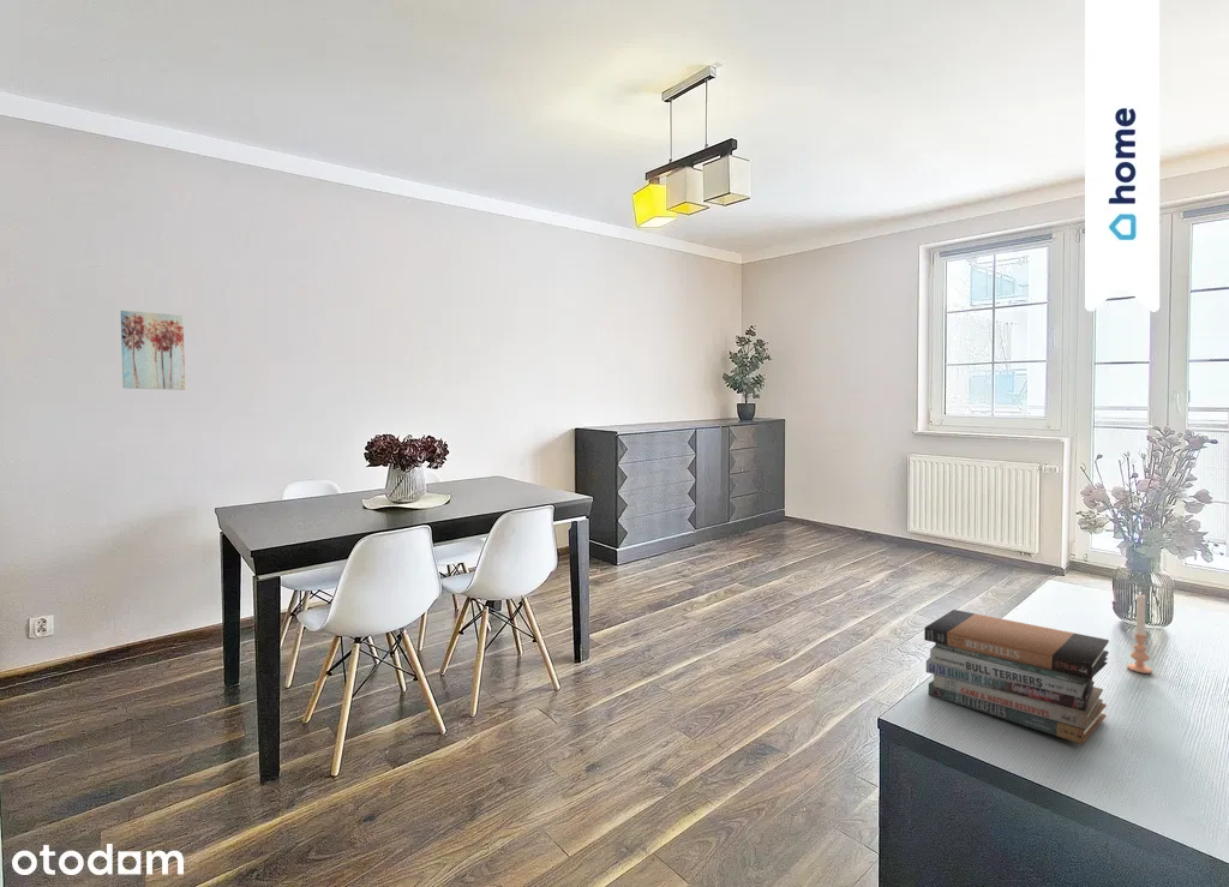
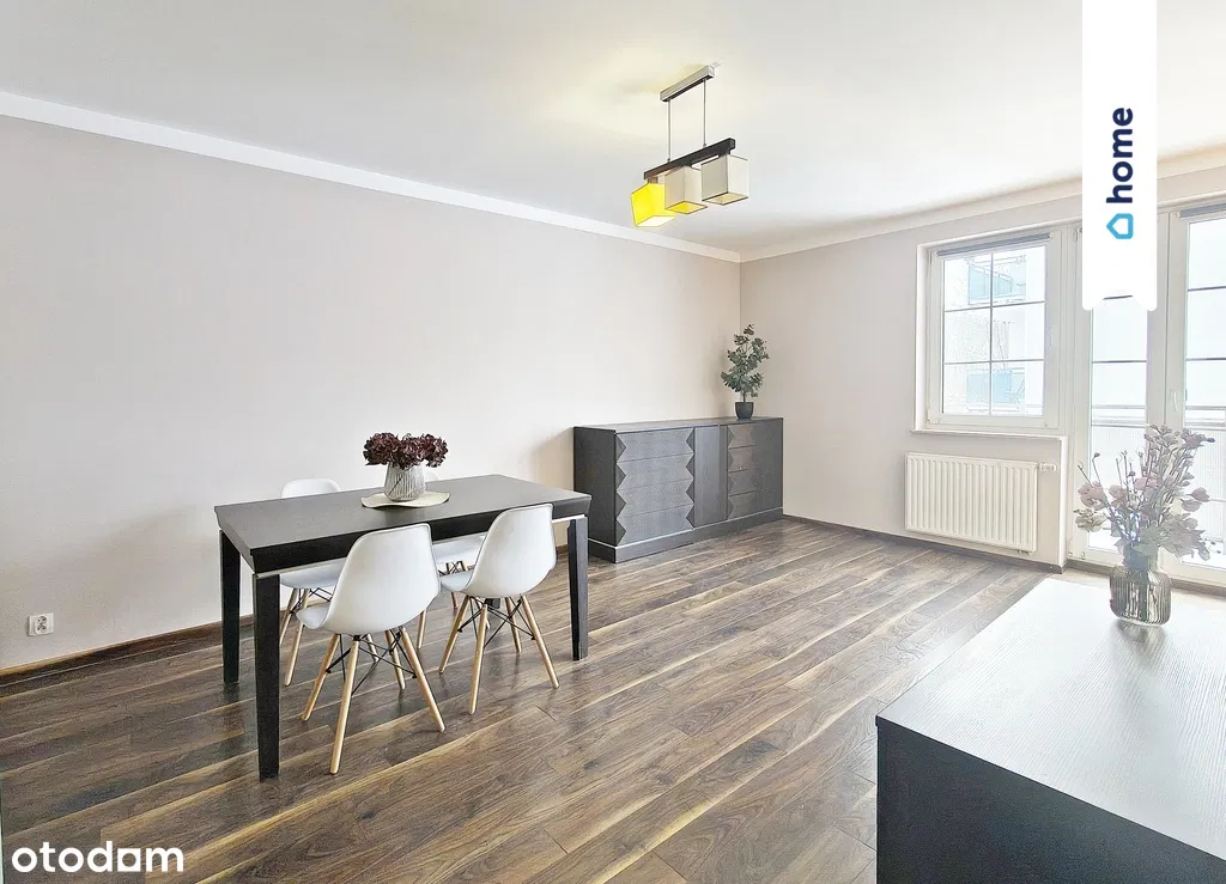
- wall art [120,310,186,391]
- candle [1126,593,1153,675]
- book stack [923,609,1110,745]
